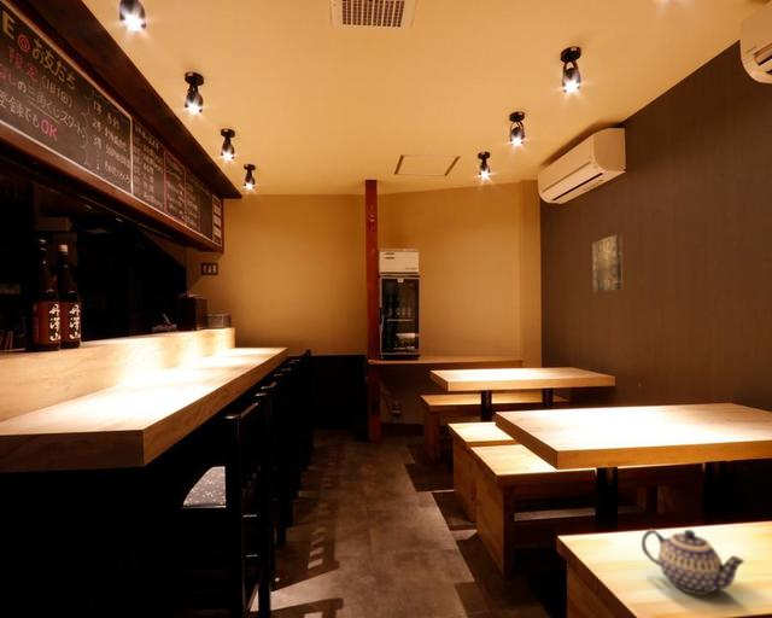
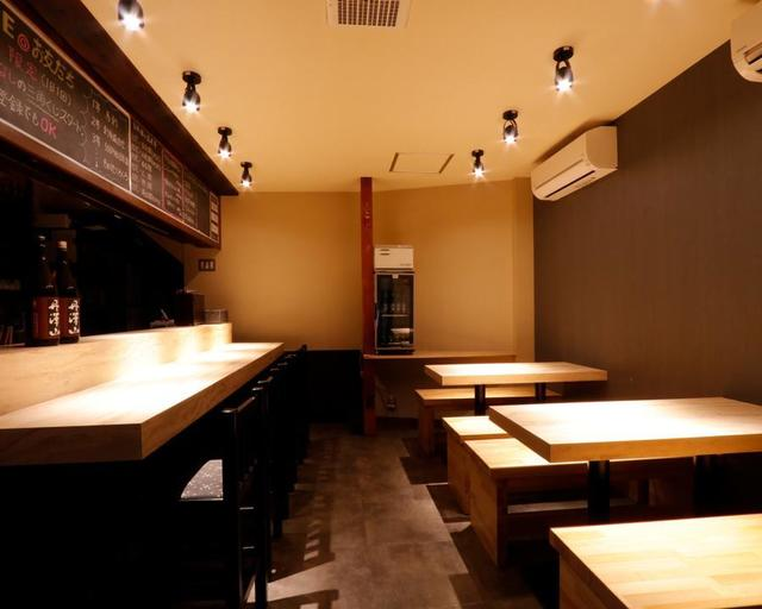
- wall art [591,233,624,293]
- teapot [641,529,745,596]
